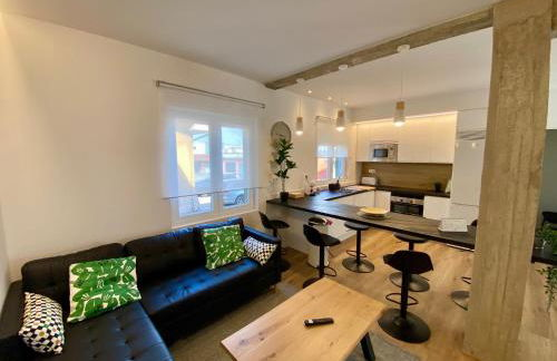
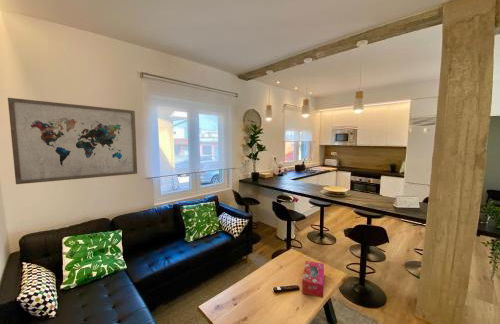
+ wall art [7,97,138,185]
+ tissue box [301,260,325,299]
